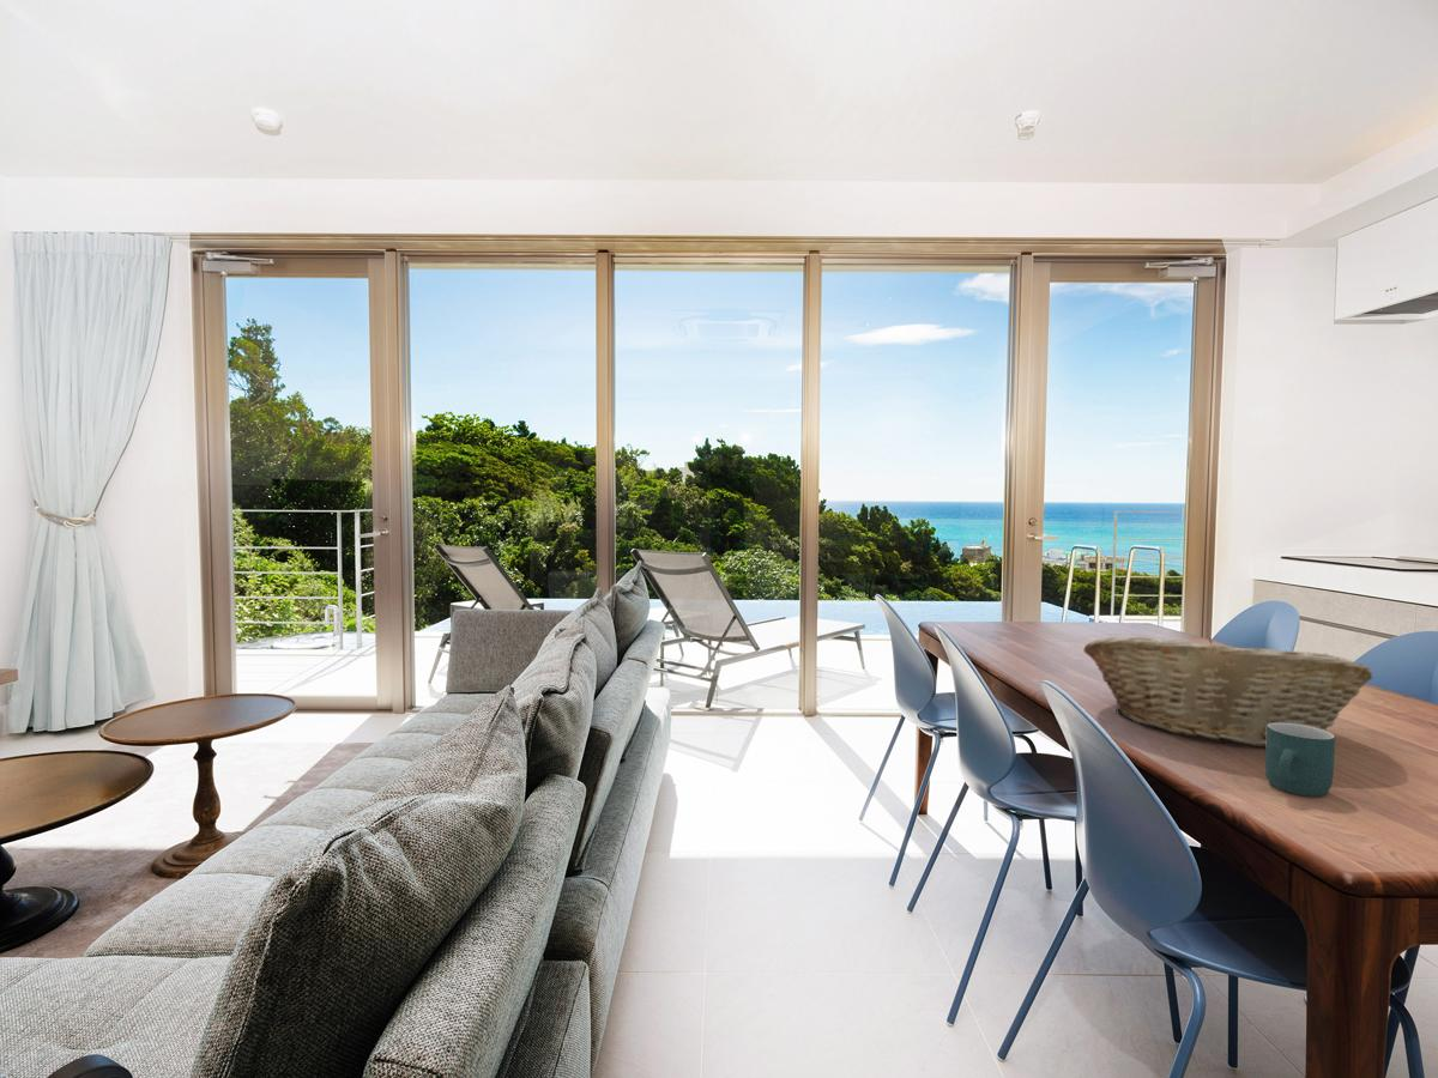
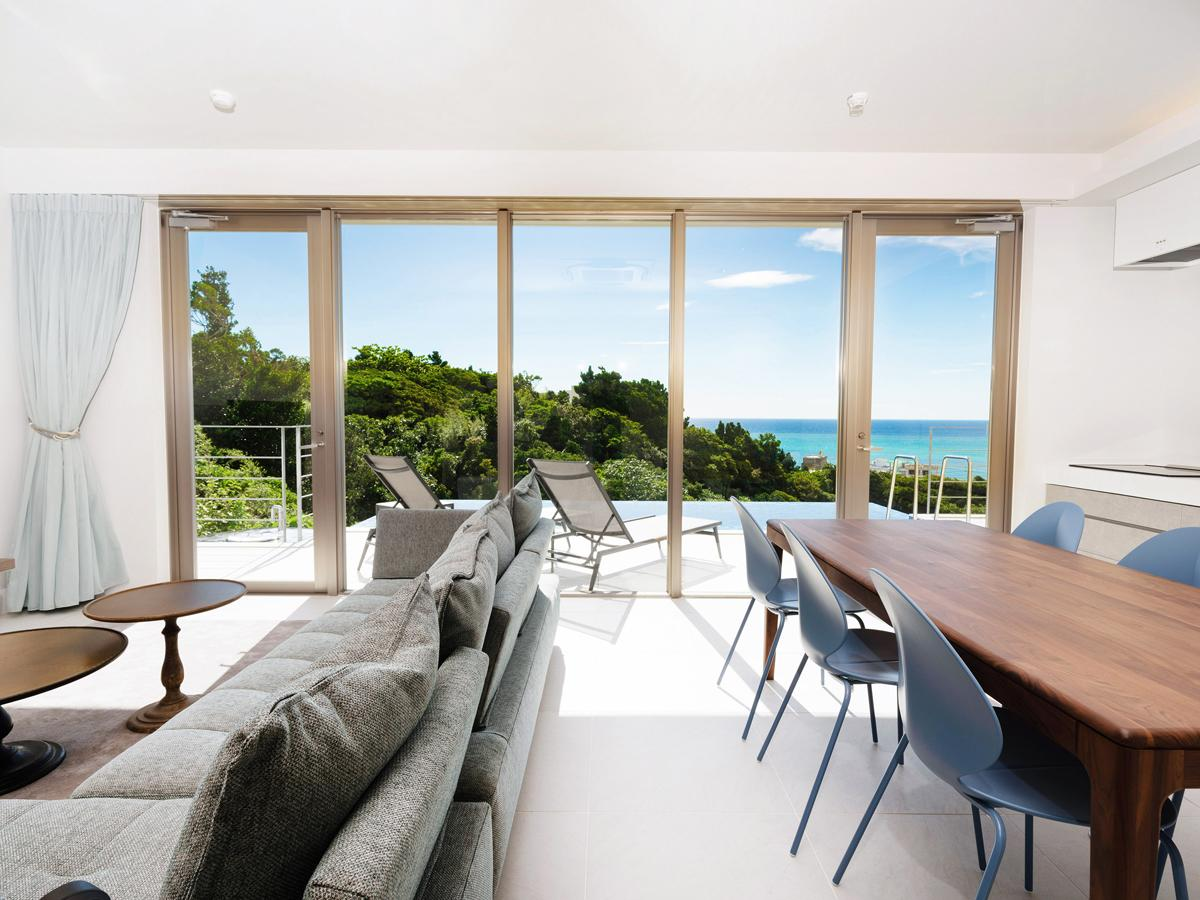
- mug [1264,722,1336,798]
- fruit basket [1082,636,1373,749]
